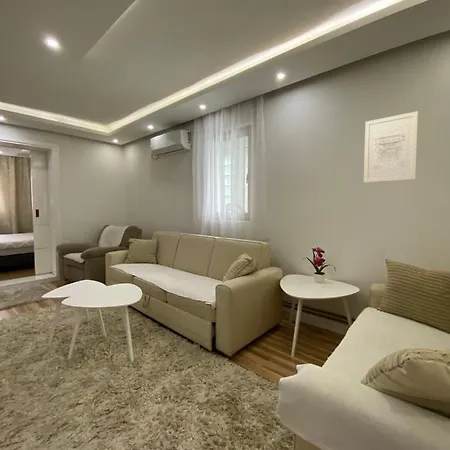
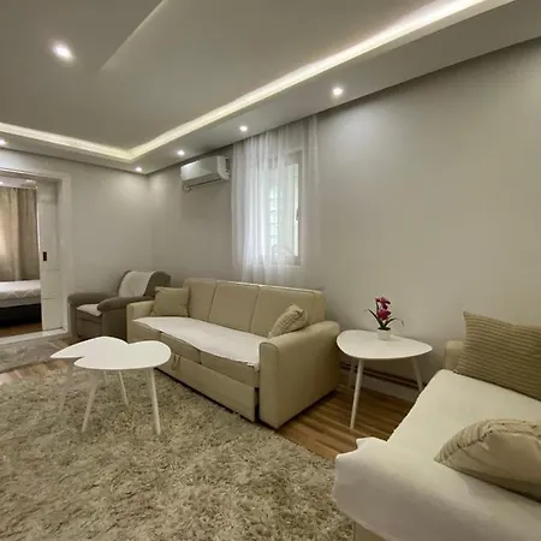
- wall art [363,111,419,183]
